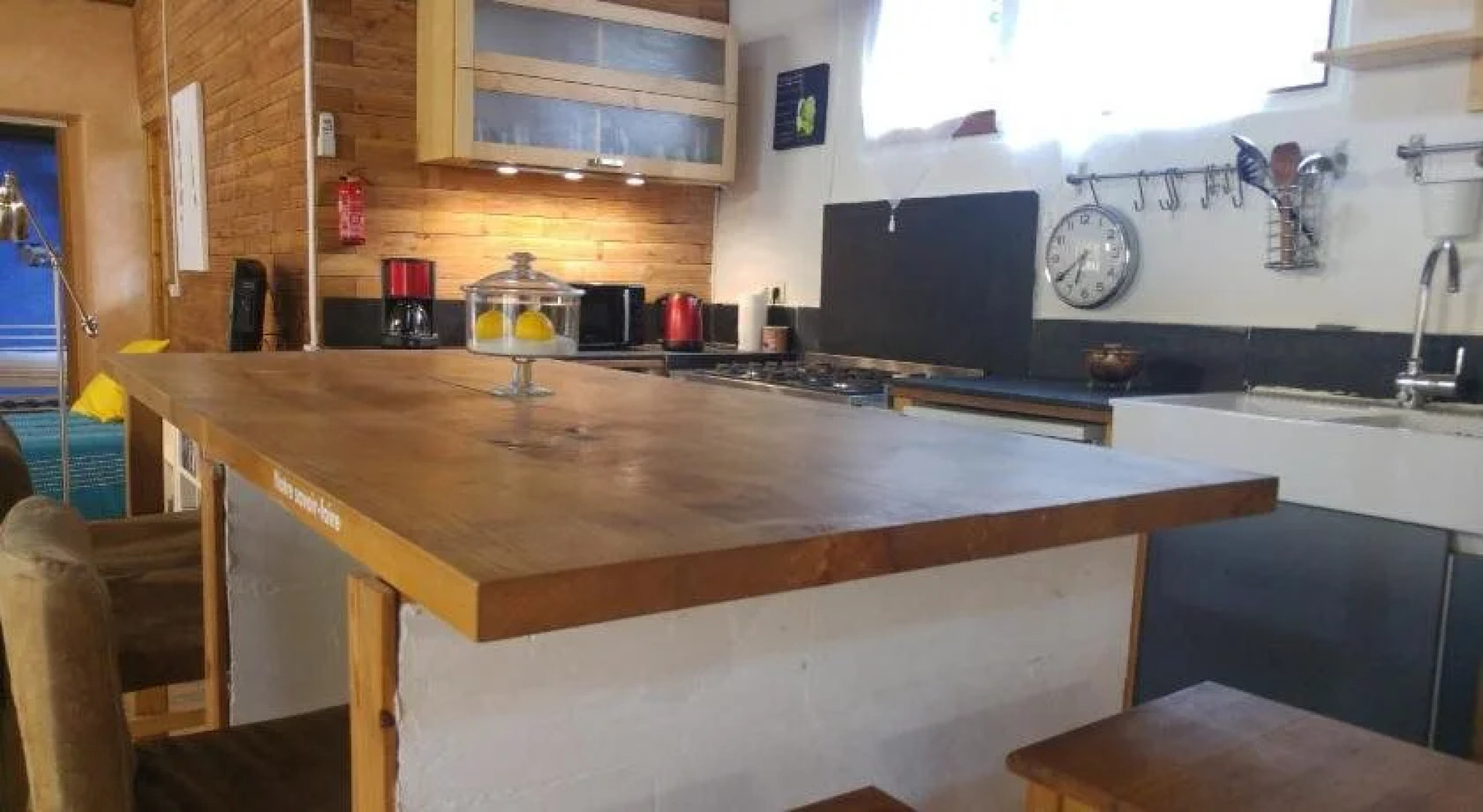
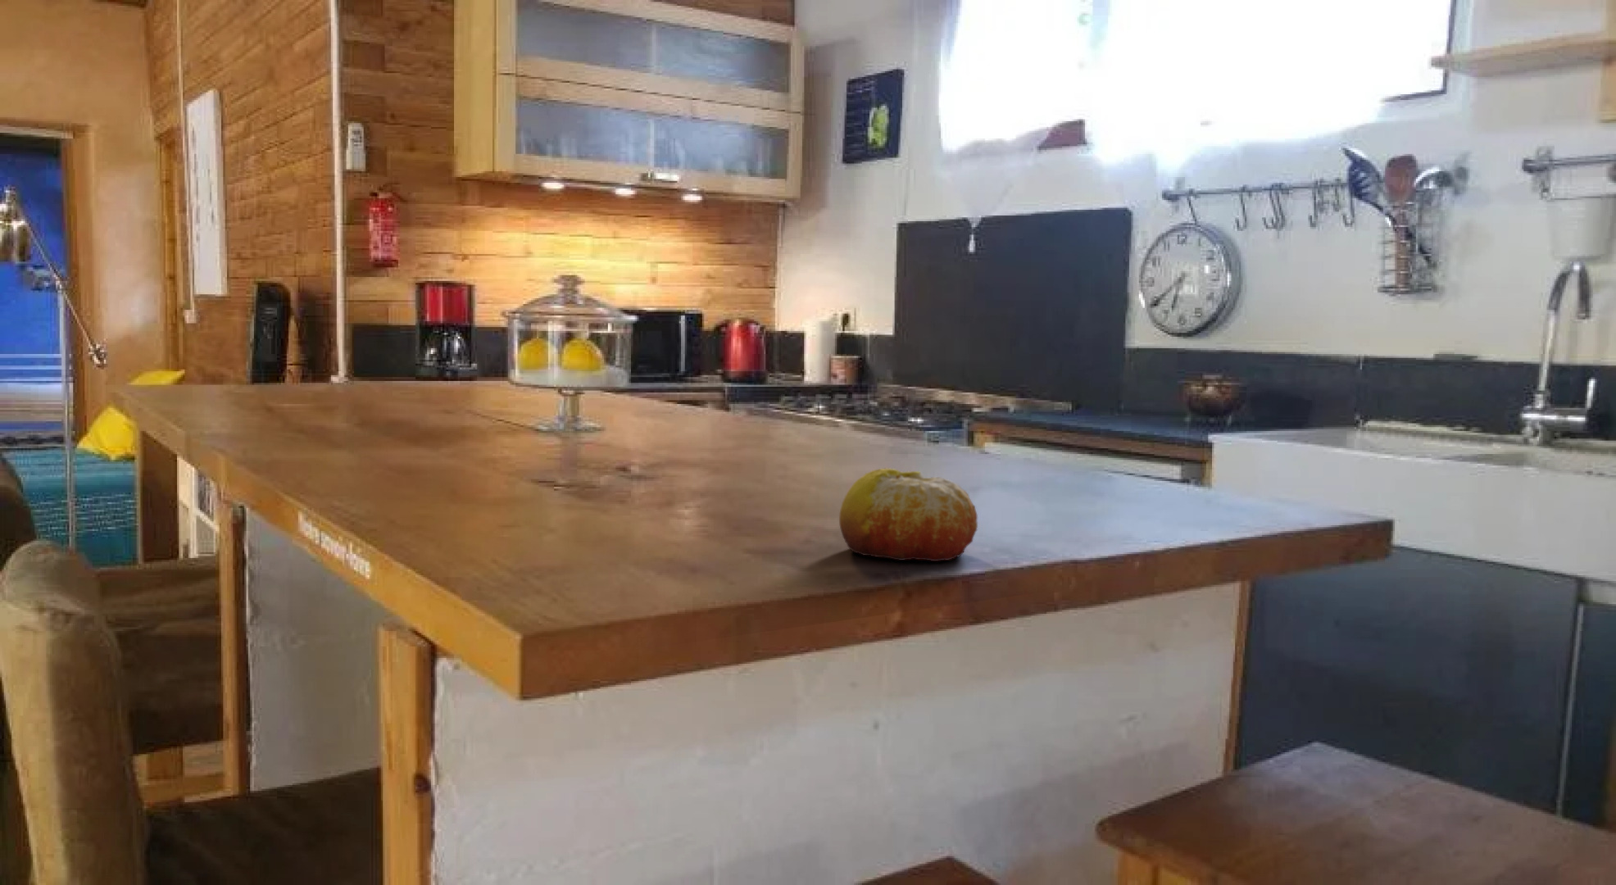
+ fruit [838,468,979,562]
